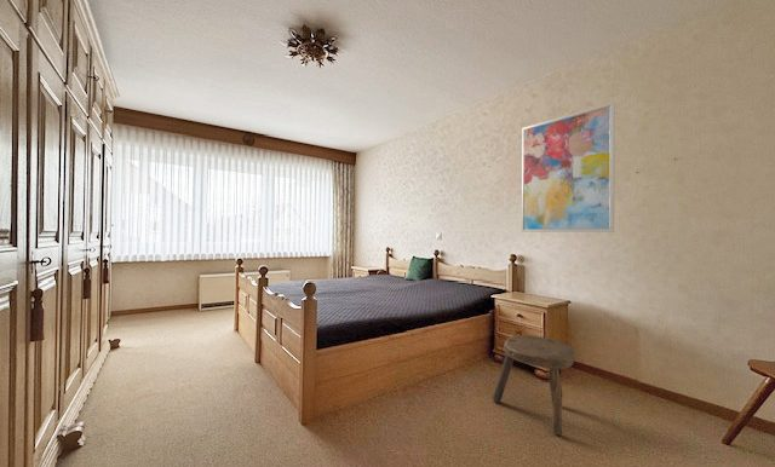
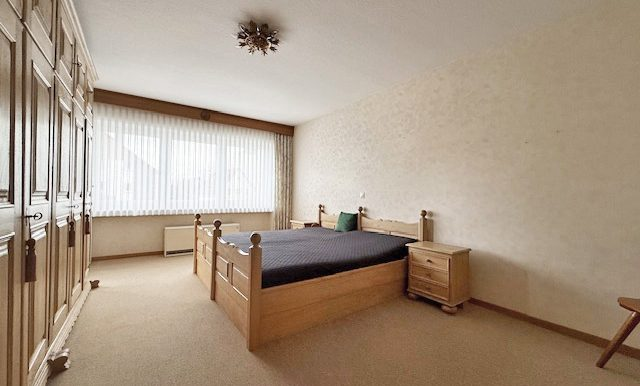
- stool [492,334,576,436]
- wall art [521,102,616,234]
